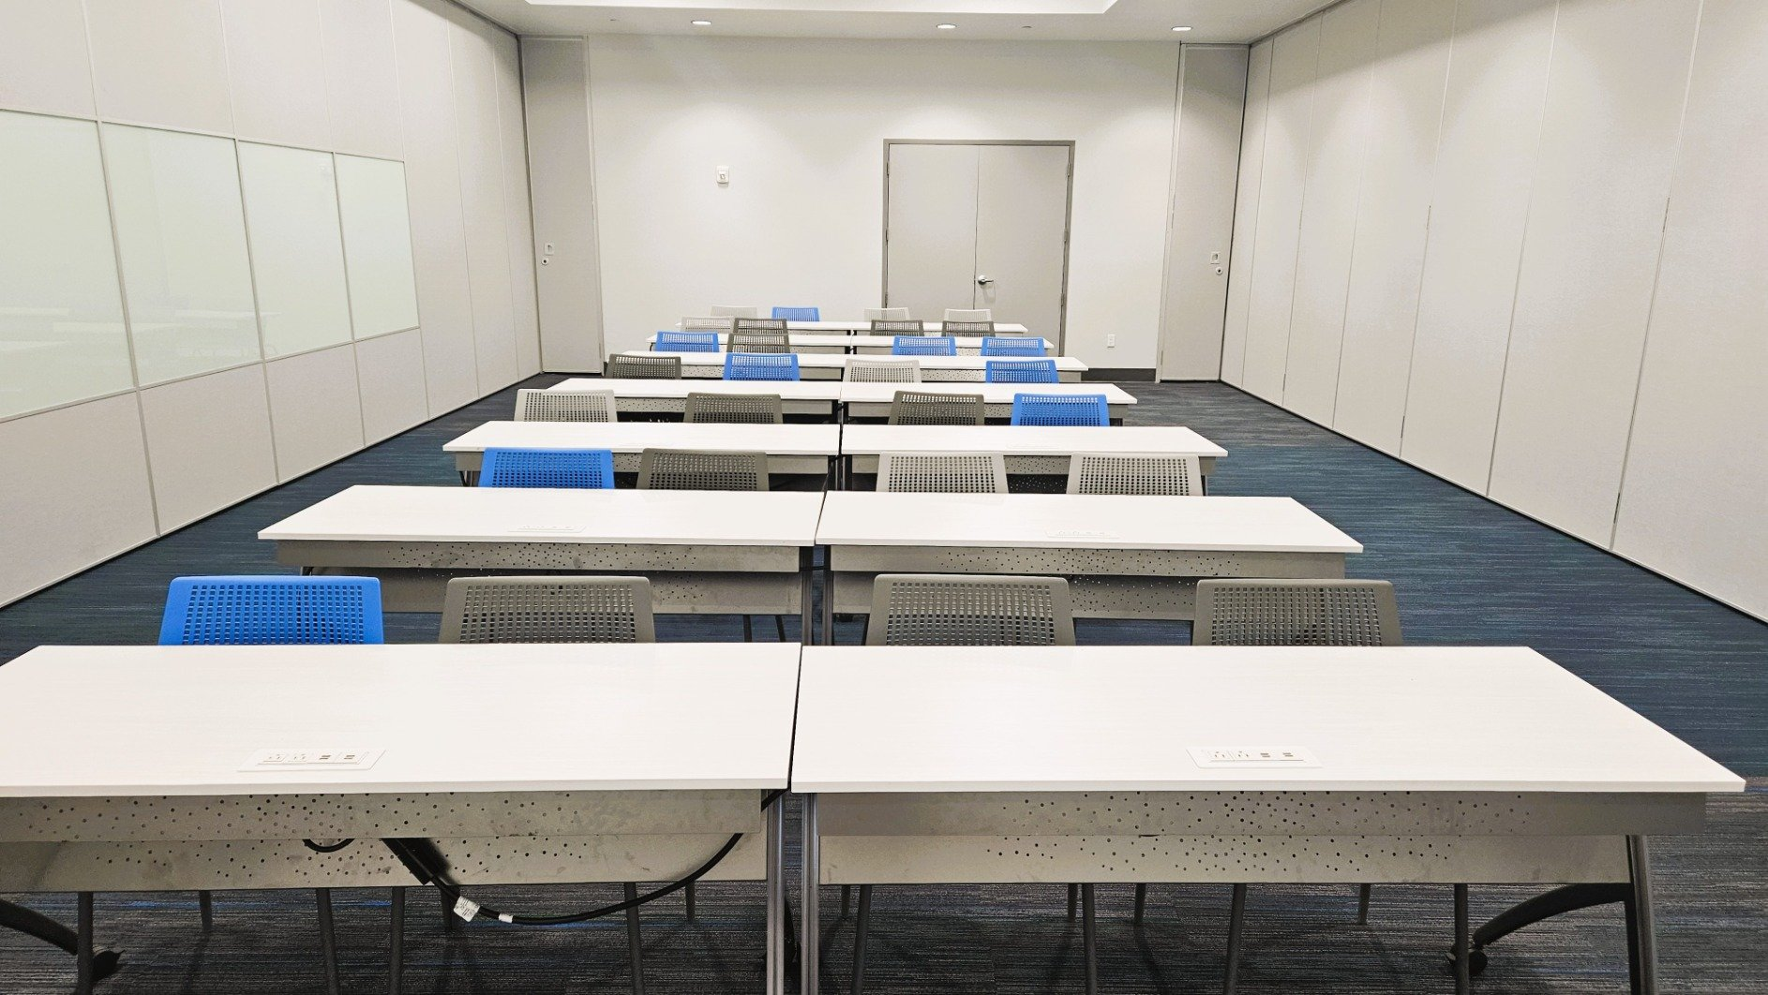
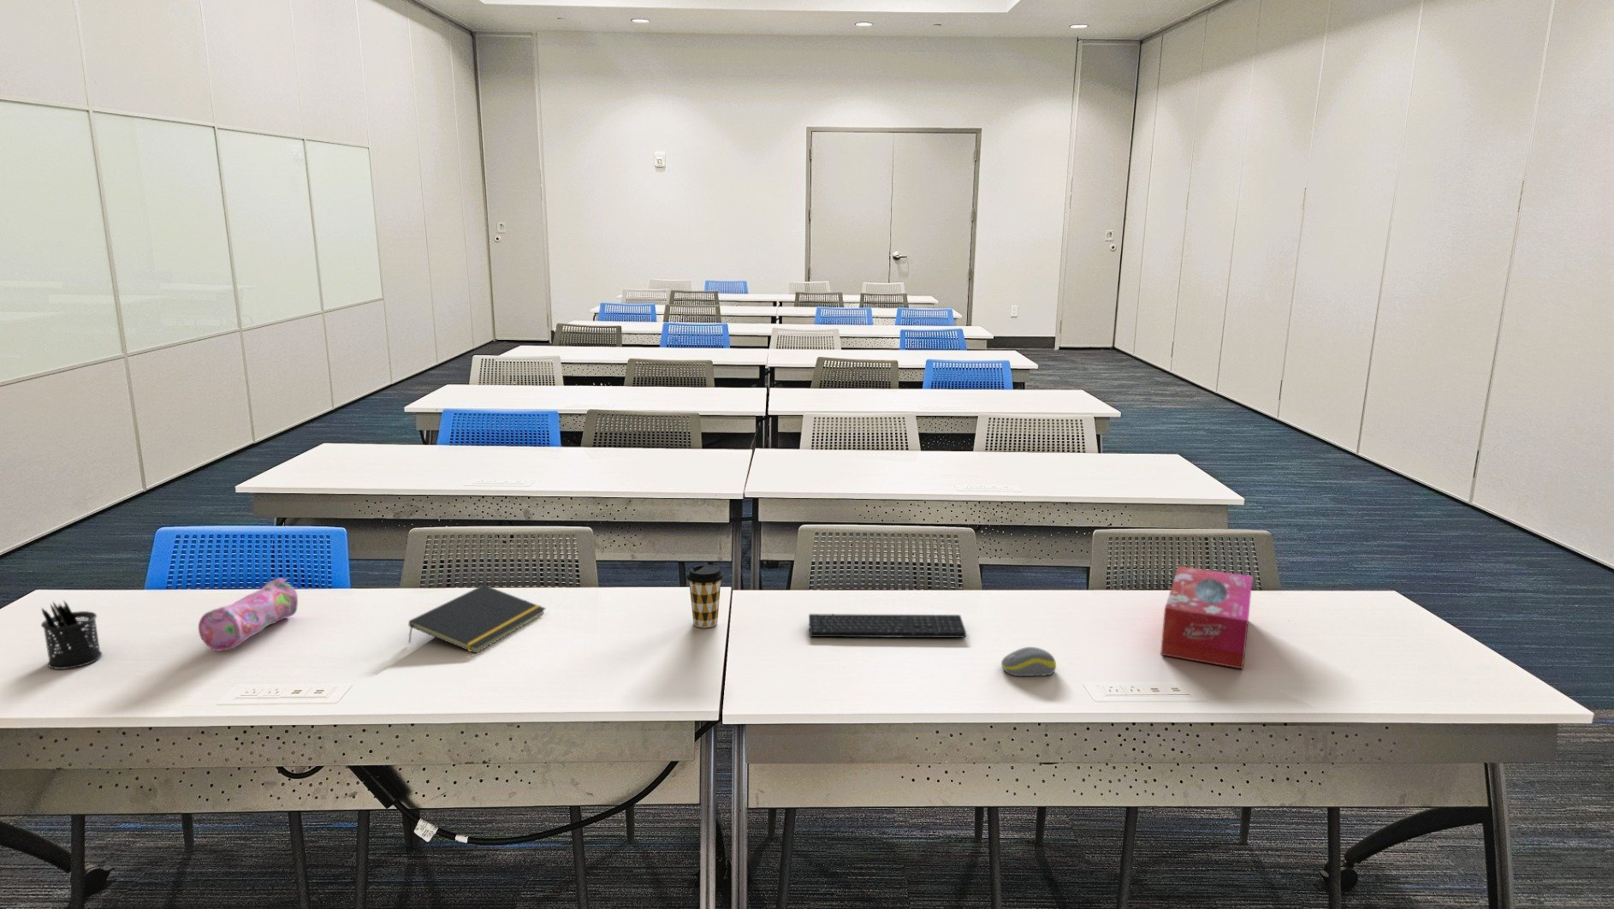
+ coffee cup [685,564,724,629]
+ keyboard [808,613,967,639]
+ notepad [407,584,546,655]
+ pencil case [197,578,298,652]
+ tissue box [1160,565,1254,671]
+ pen holder [40,599,103,671]
+ computer mouse [1000,646,1056,677]
